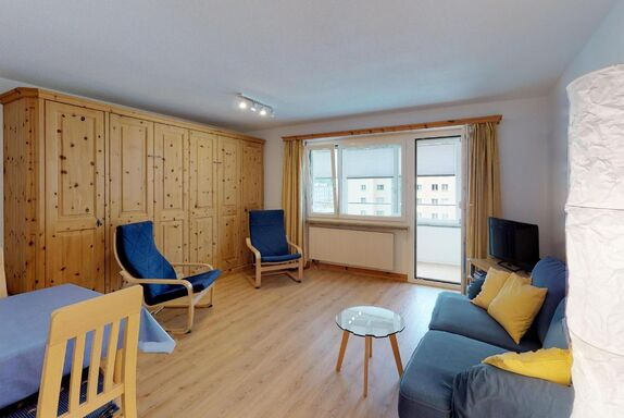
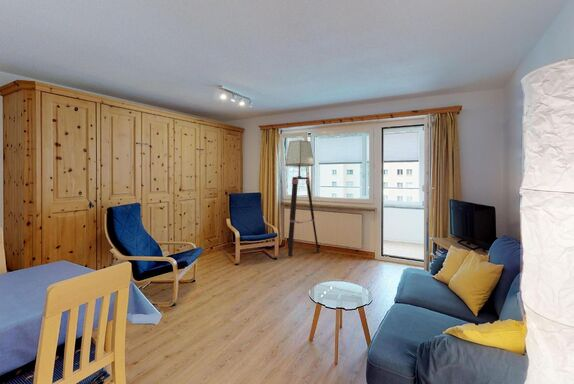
+ floor lamp [284,139,320,257]
